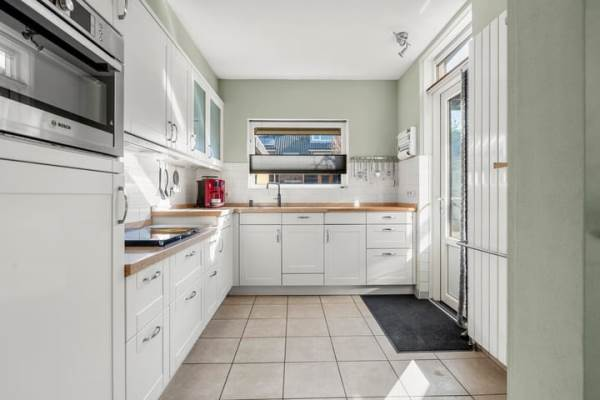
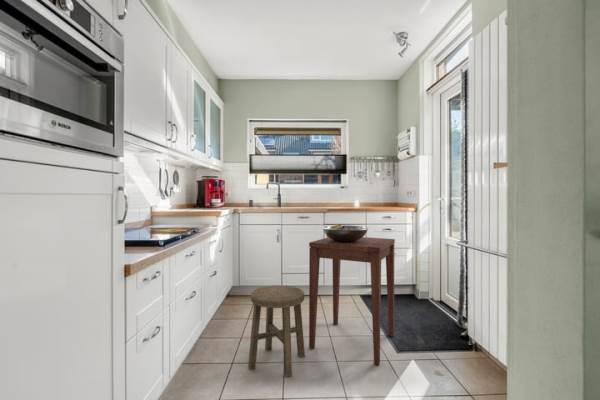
+ stool [247,285,306,378]
+ side table [308,236,396,366]
+ fruit bowl [322,224,369,242]
